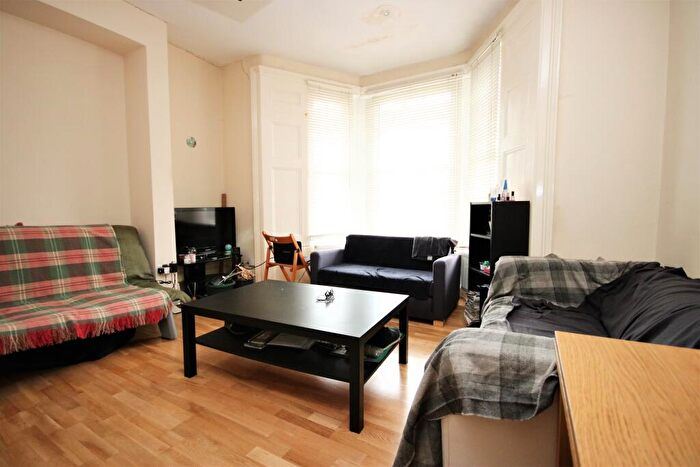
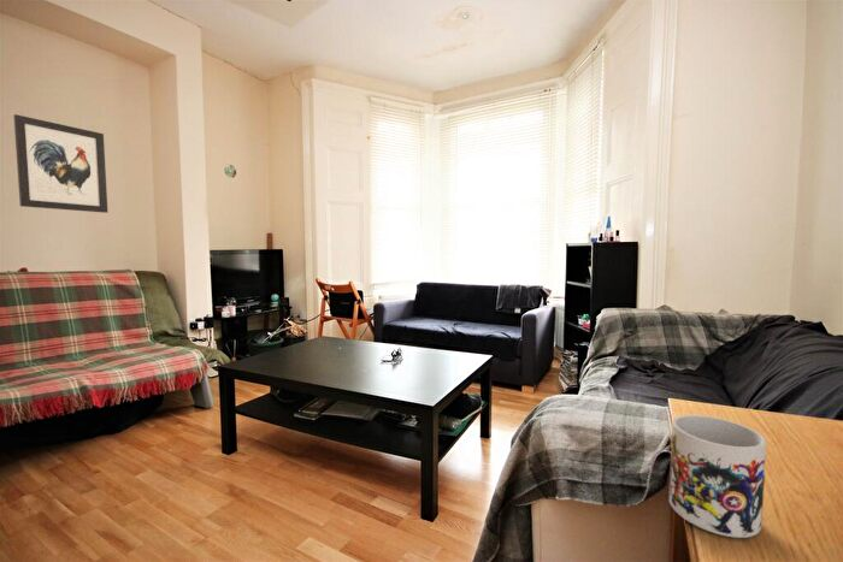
+ mug [667,414,767,539]
+ wall art [13,113,110,214]
